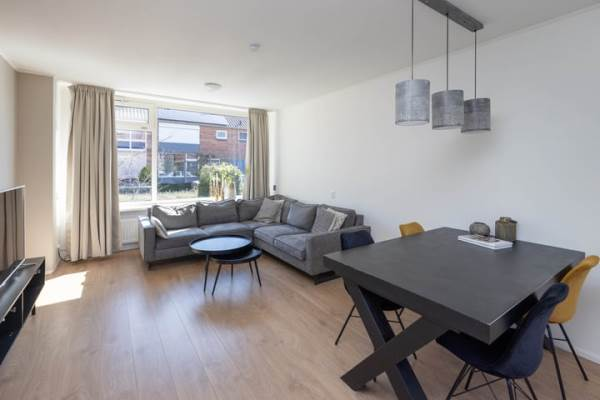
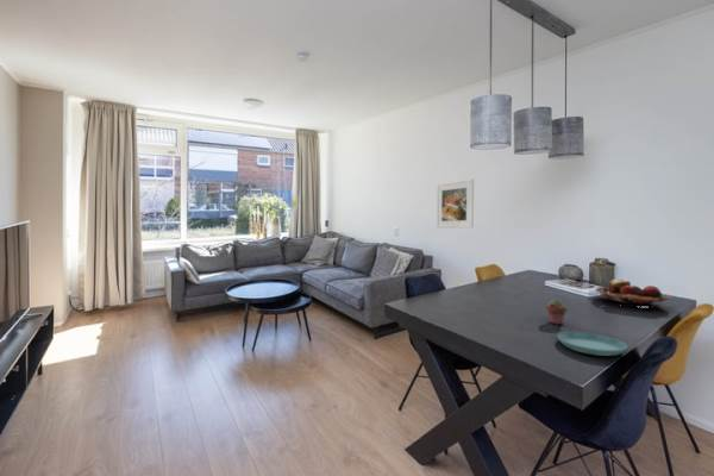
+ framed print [436,178,475,230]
+ fruit basket [594,278,672,308]
+ potted succulent [545,298,569,325]
+ saucer [557,331,628,357]
